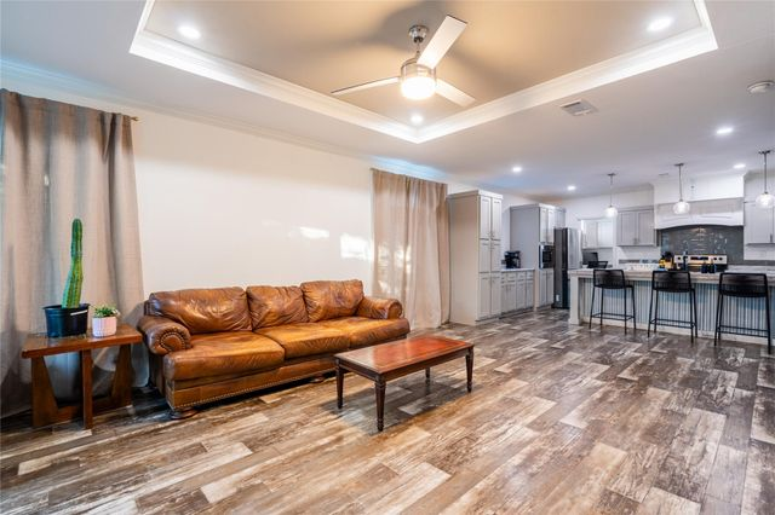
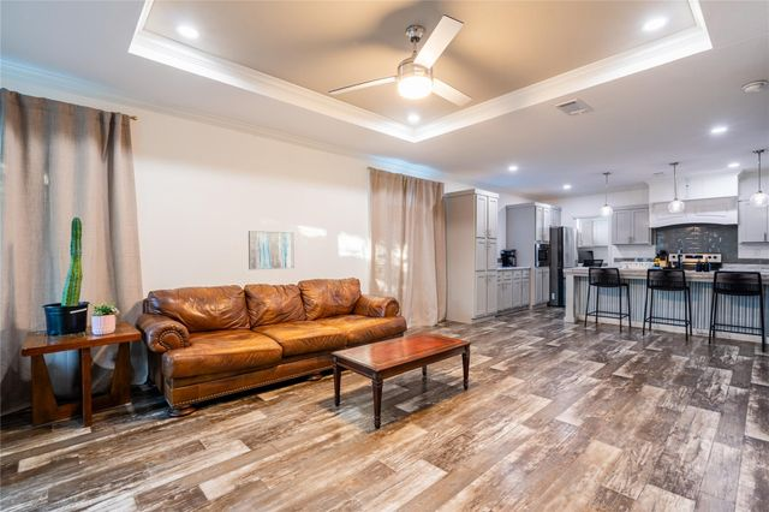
+ wall art [248,230,296,270]
